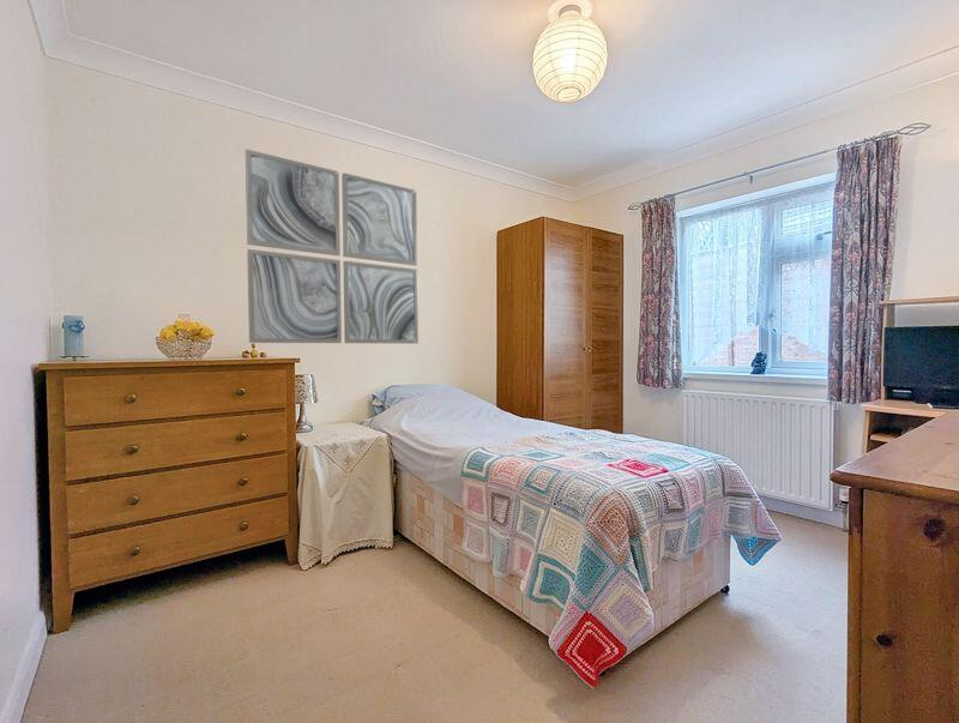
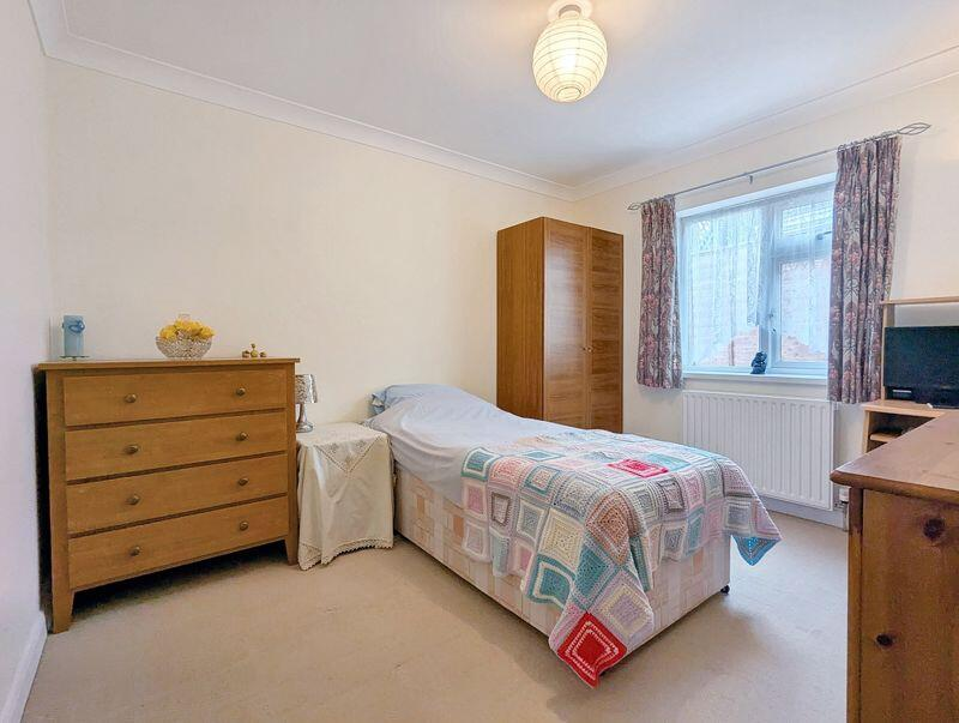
- wall art [245,147,420,345]
